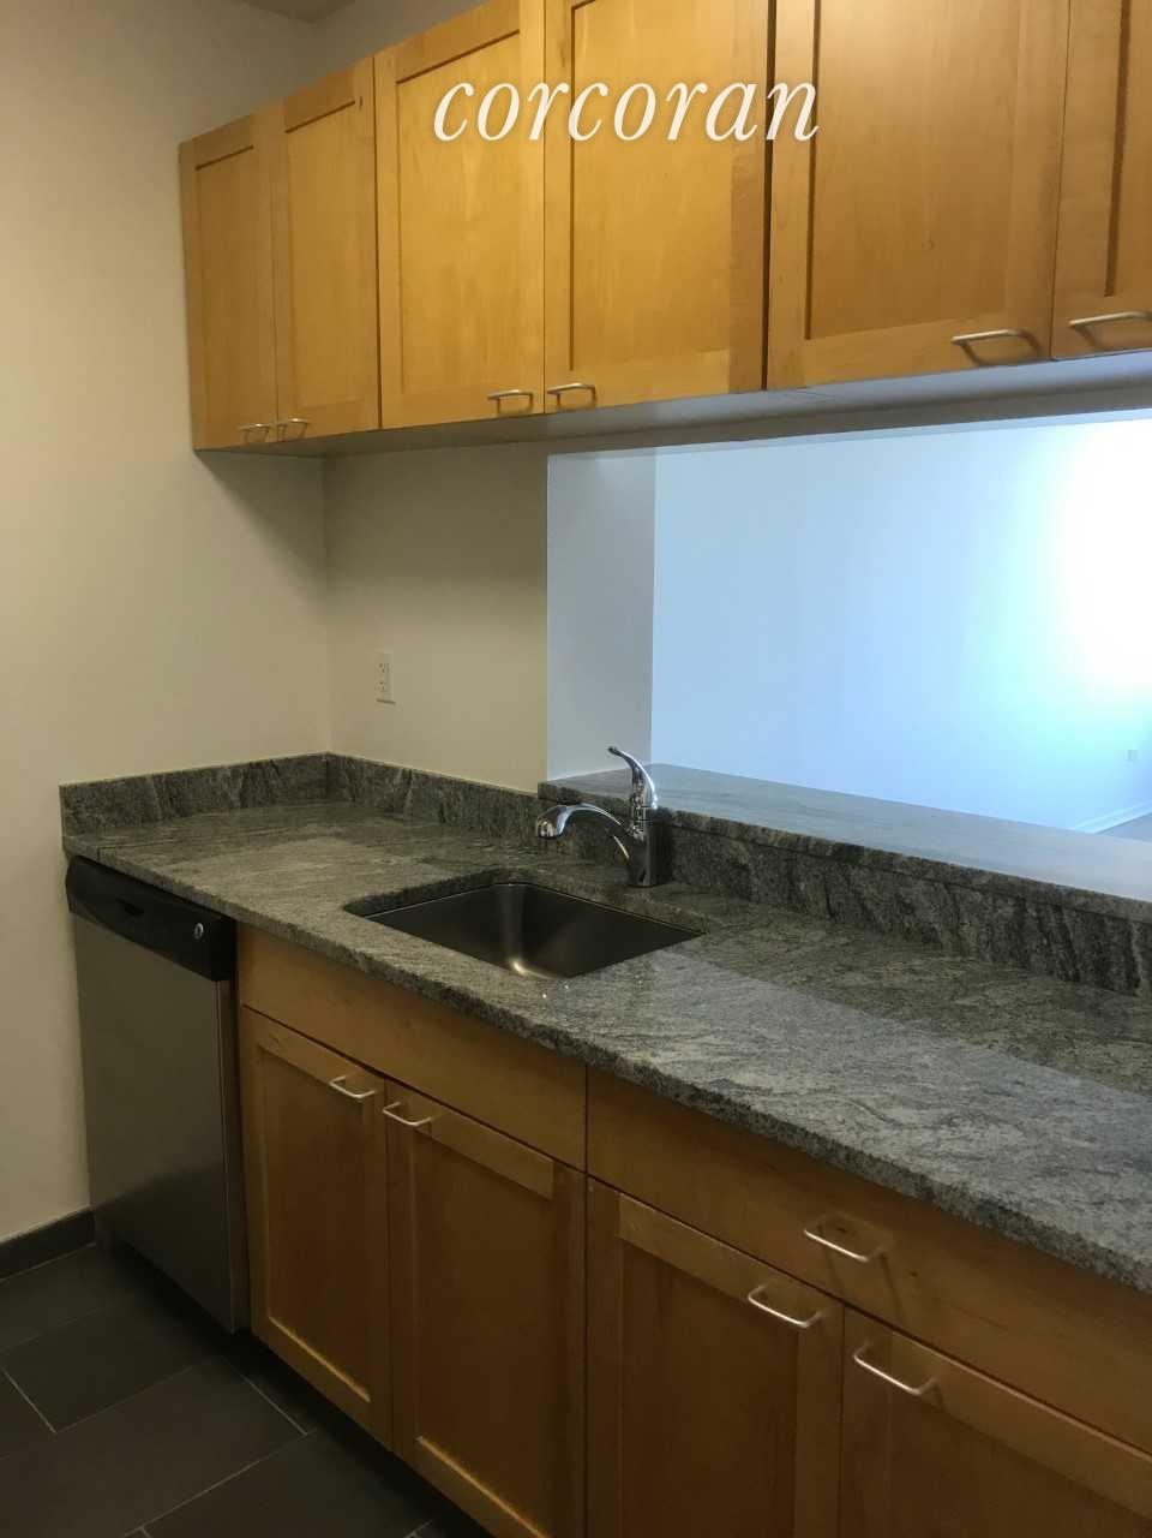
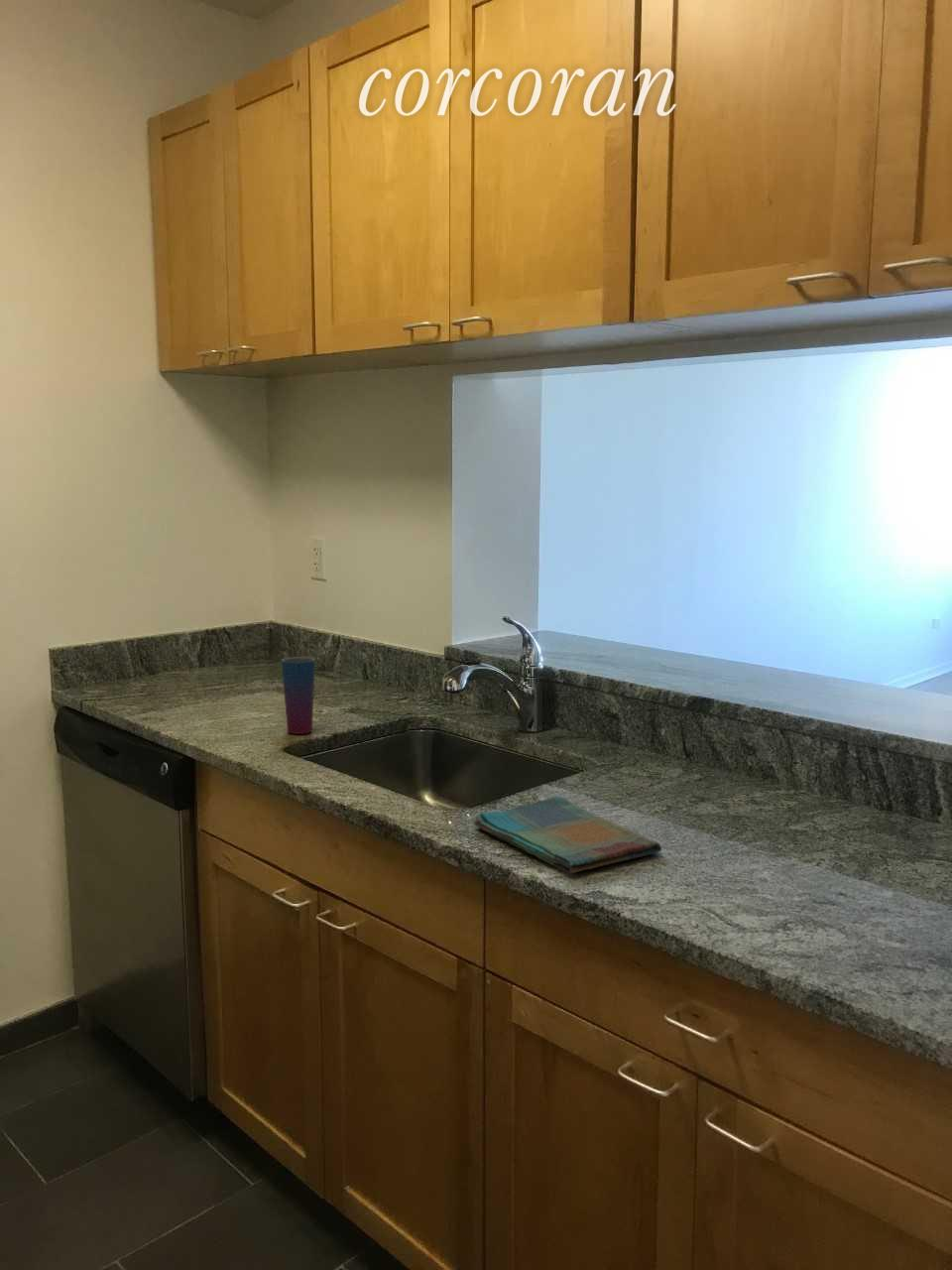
+ dish towel [473,796,662,874]
+ cup [281,656,316,735]
